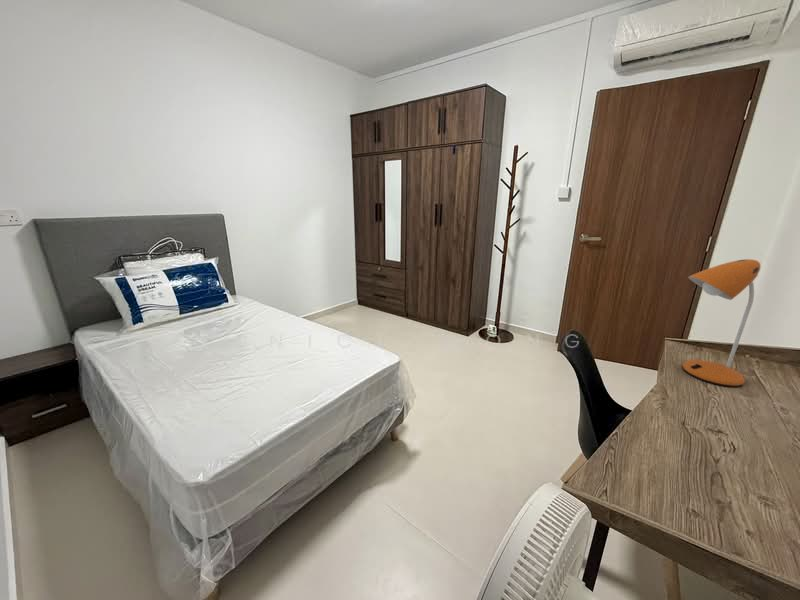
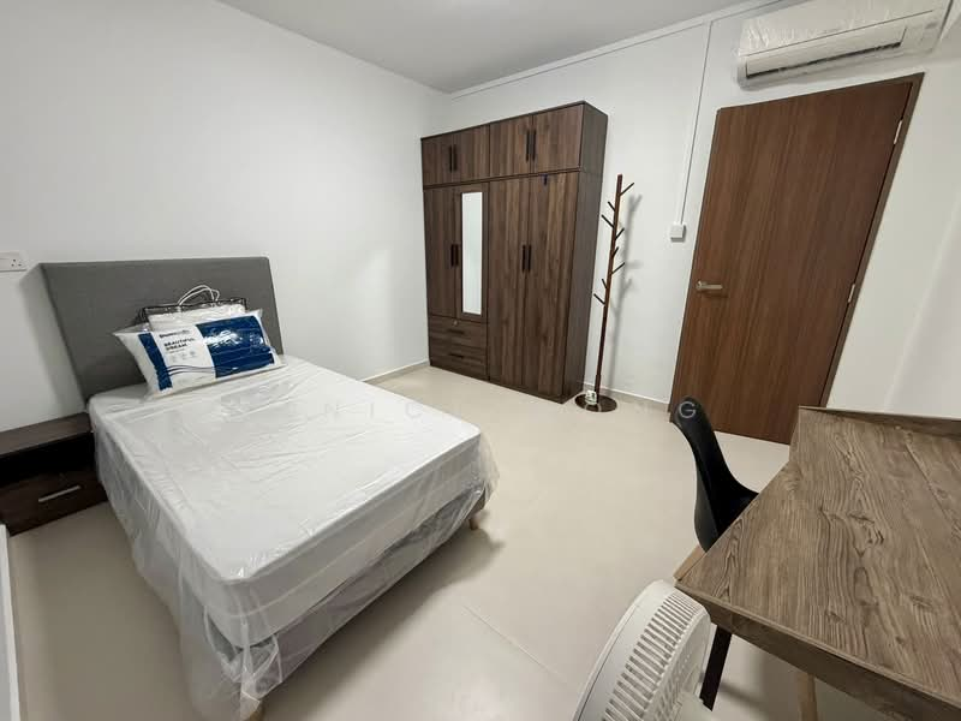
- desk lamp [681,258,761,388]
